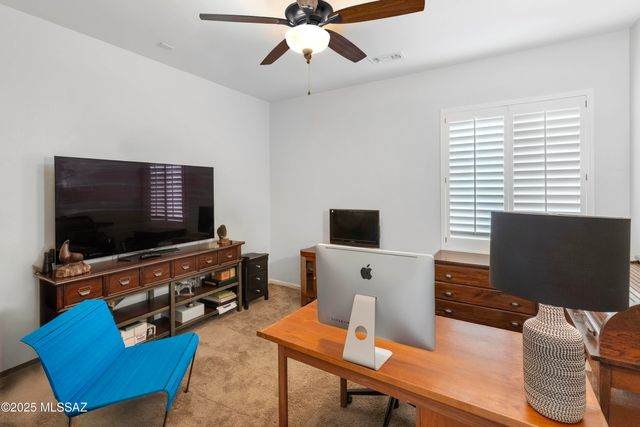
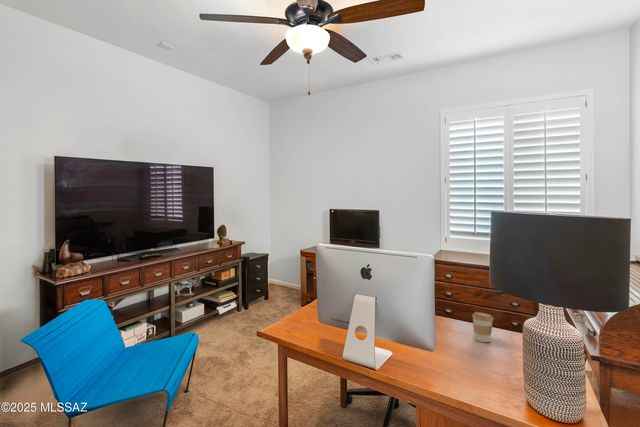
+ coffee cup [471,311,494,343]
